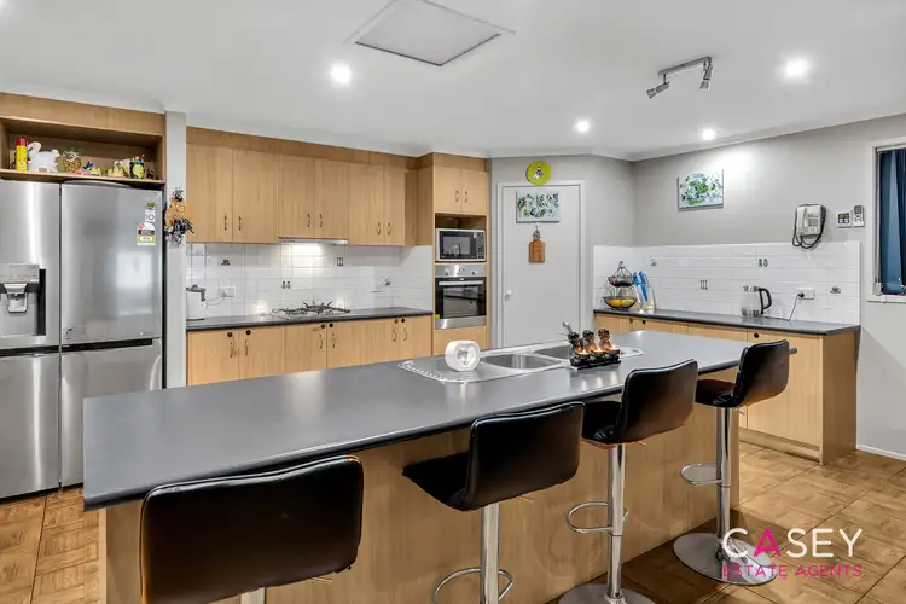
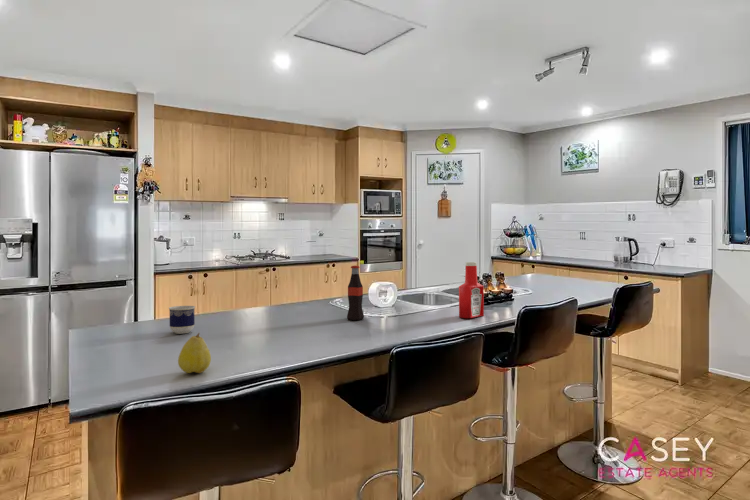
+ soap bottle [458,261,485,319]
+ fruit [177,331,212,374]
+ cup [168,305,196,335]
+ bottle [346,265,365,321]
